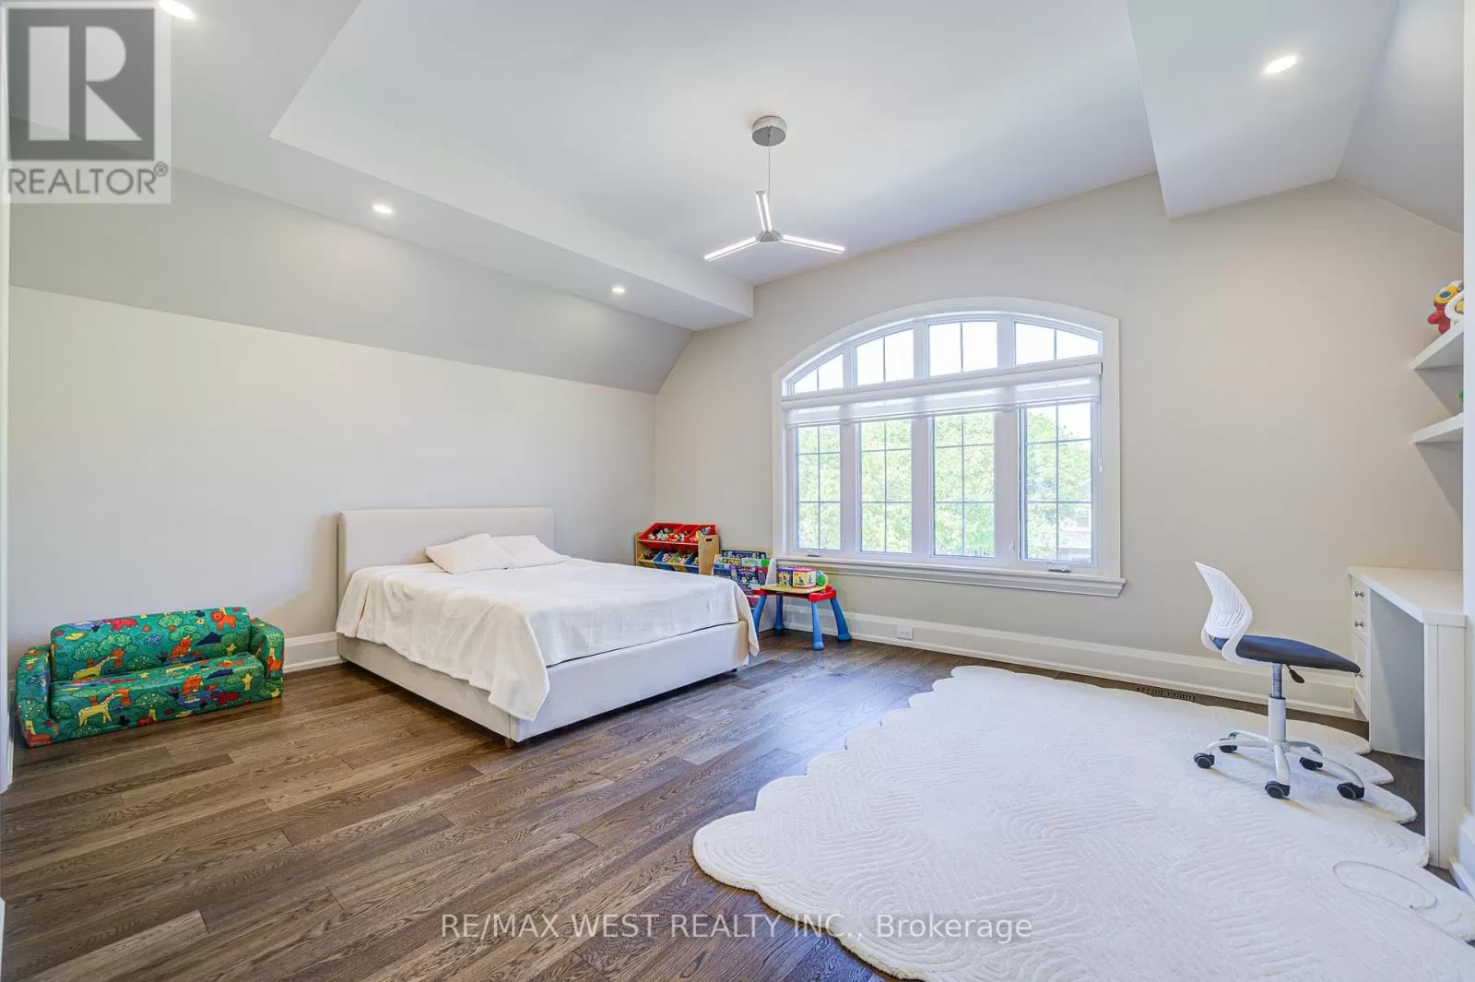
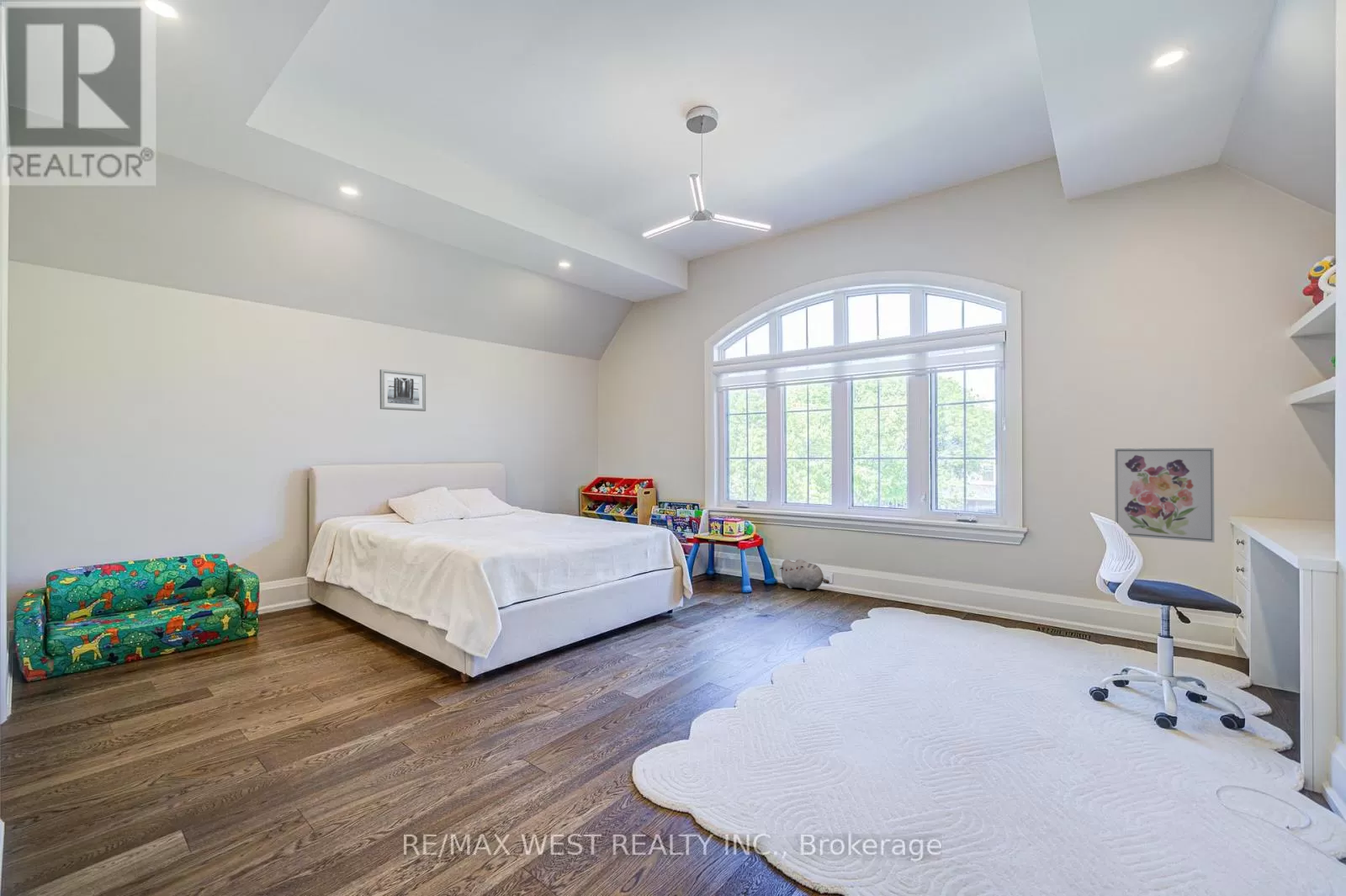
+ wall art [1114,448,1215,543]
+ wall art [379,368,427,412]
+ plush toy [779,558,830,591]
